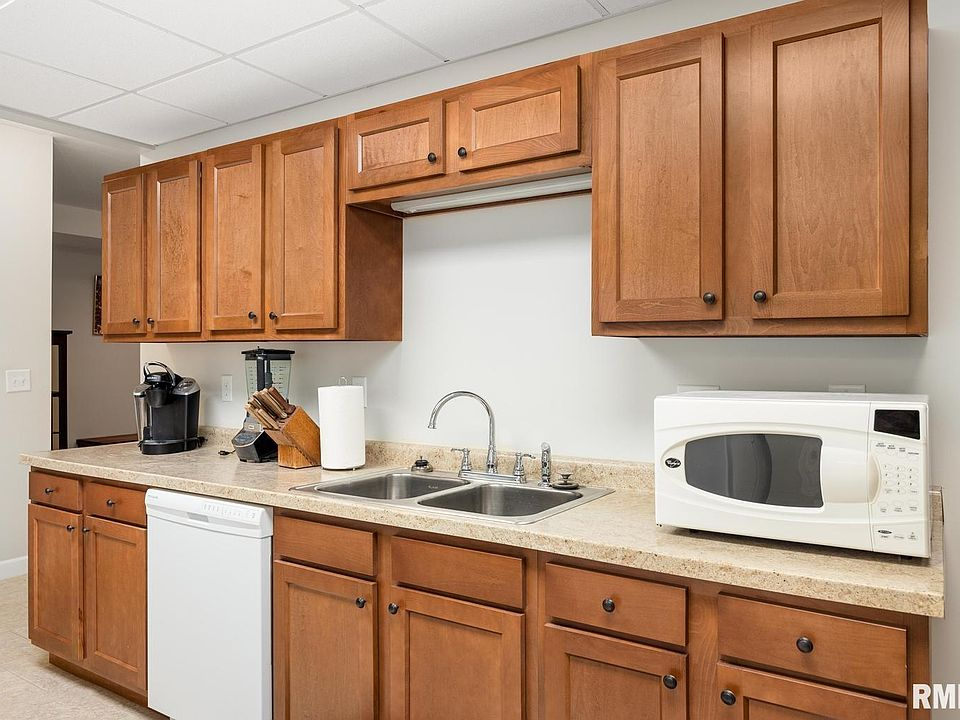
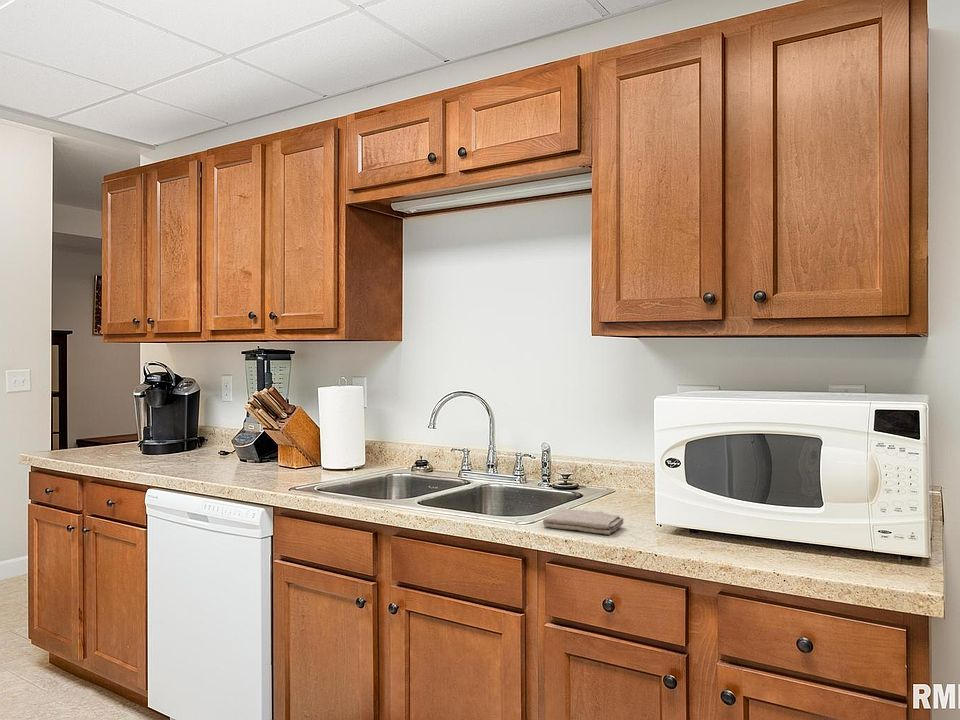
+ washcloth [542,508,625,535]
